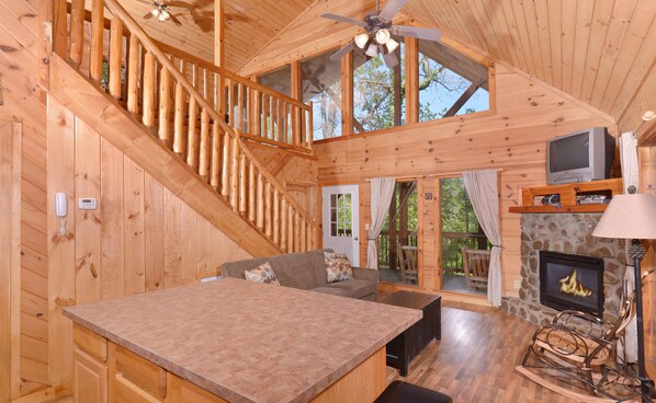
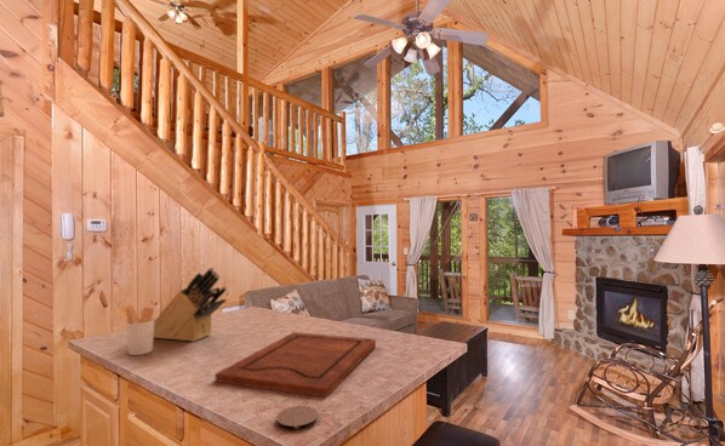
+ knife block [154,267,228,343]
+ utensil holder [113,304,156,356]
+ coaster [275,405,319,429]
+ cutting board [215,331,377,398]
